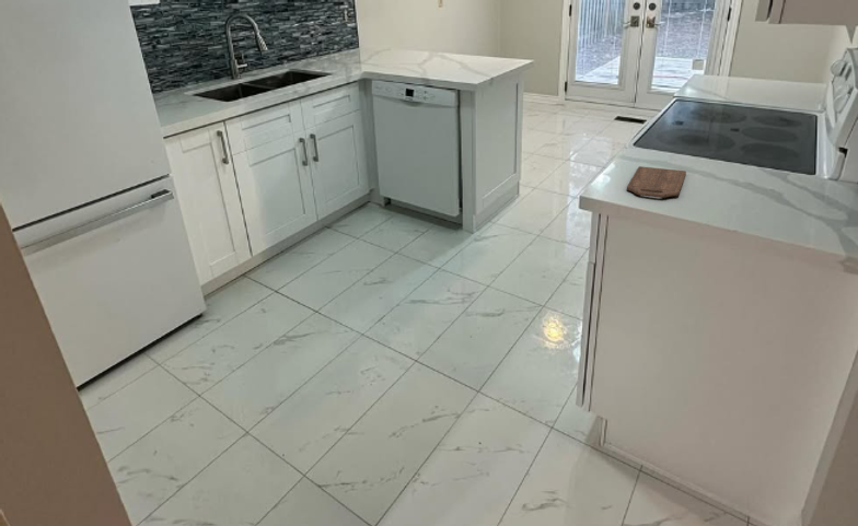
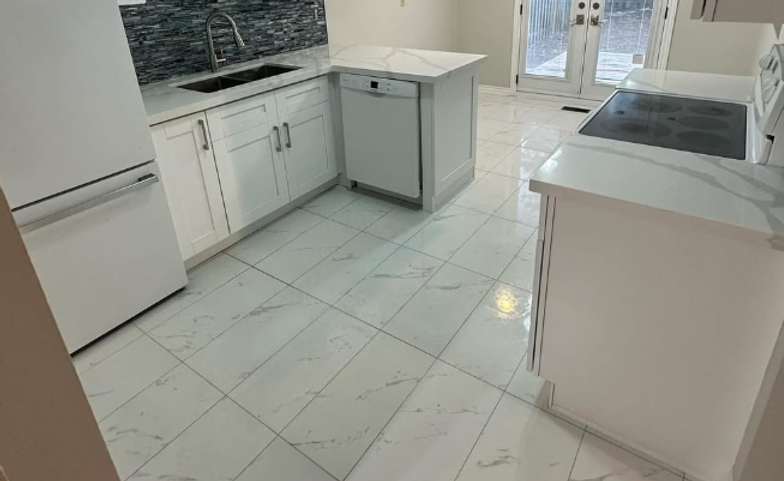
- cutting board [626,165,687,199]
